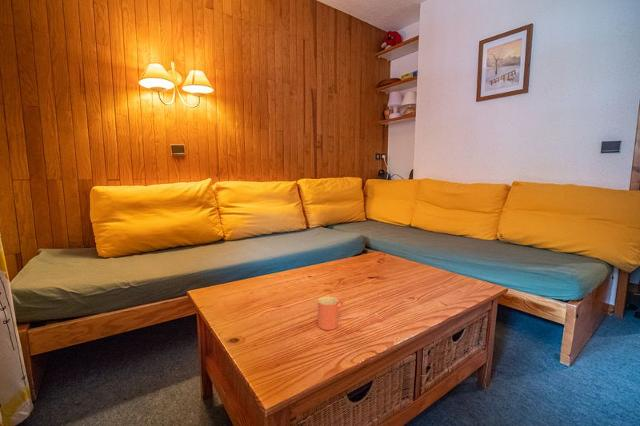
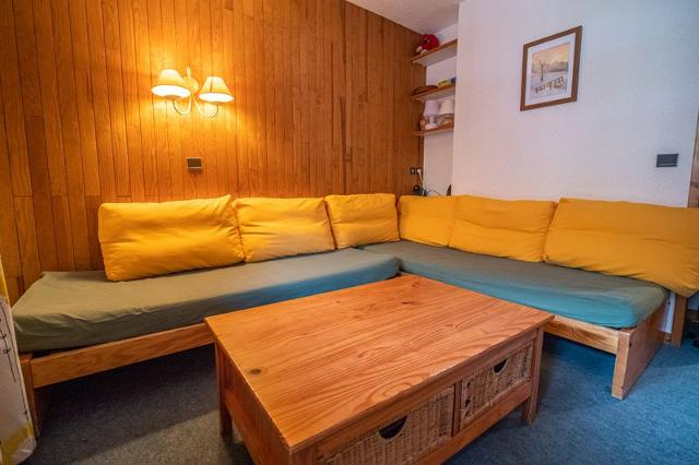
- cup [317,296,344,331]
